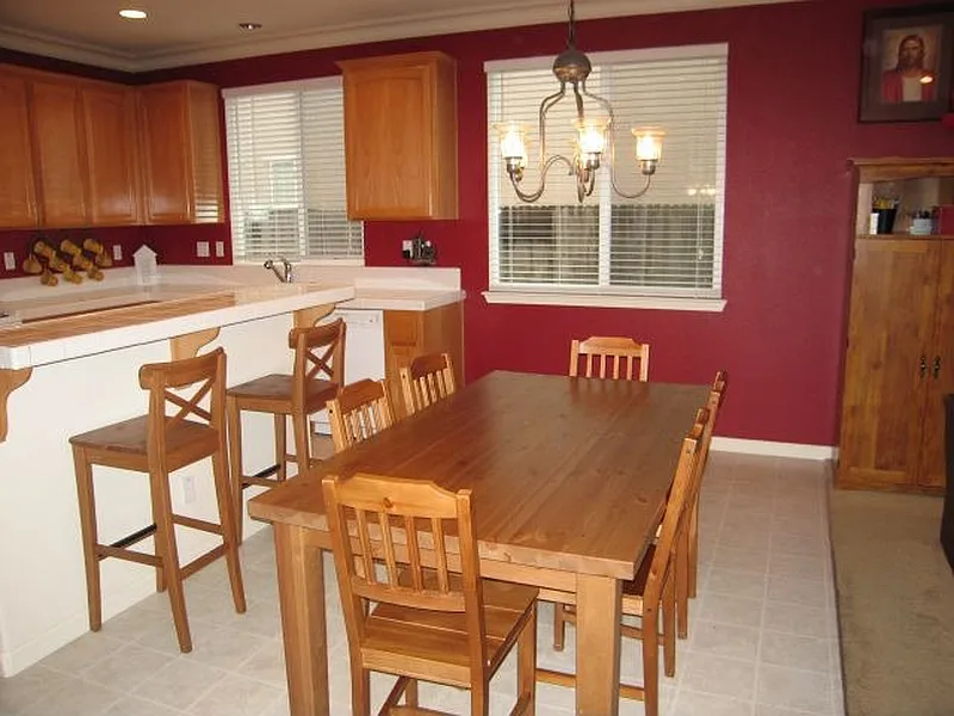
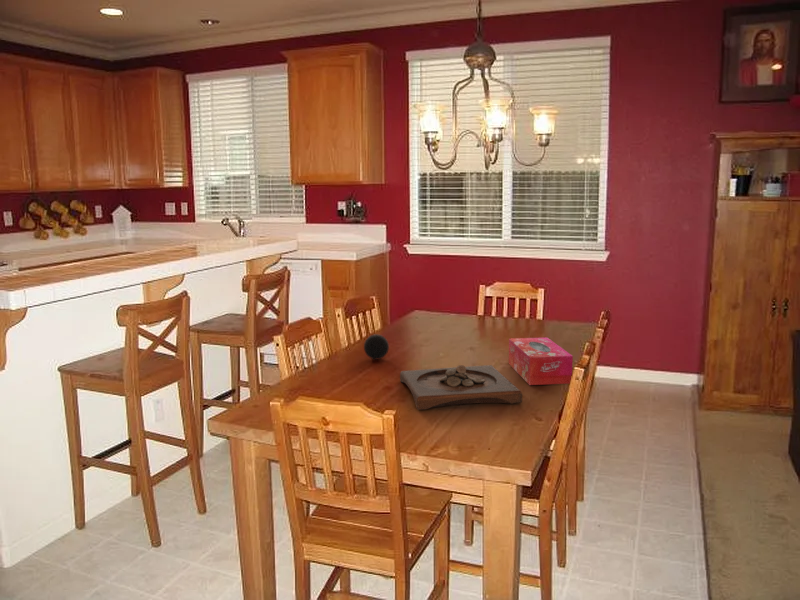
+ wooden tray [399,364,523,411]
+ decorative ball [363,333,390,360]
+ tissue box [508,337,574,386]
